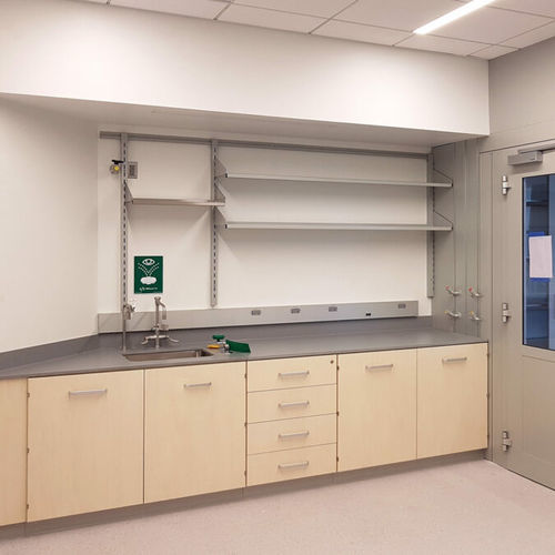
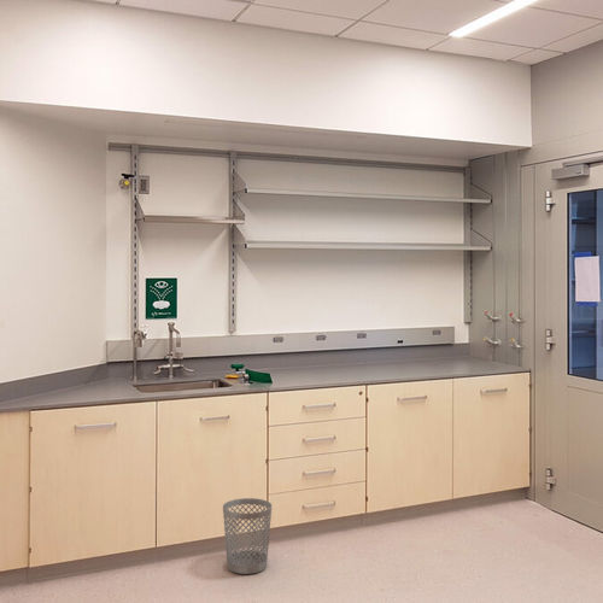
+ wastebasket [222,497,273,575]
